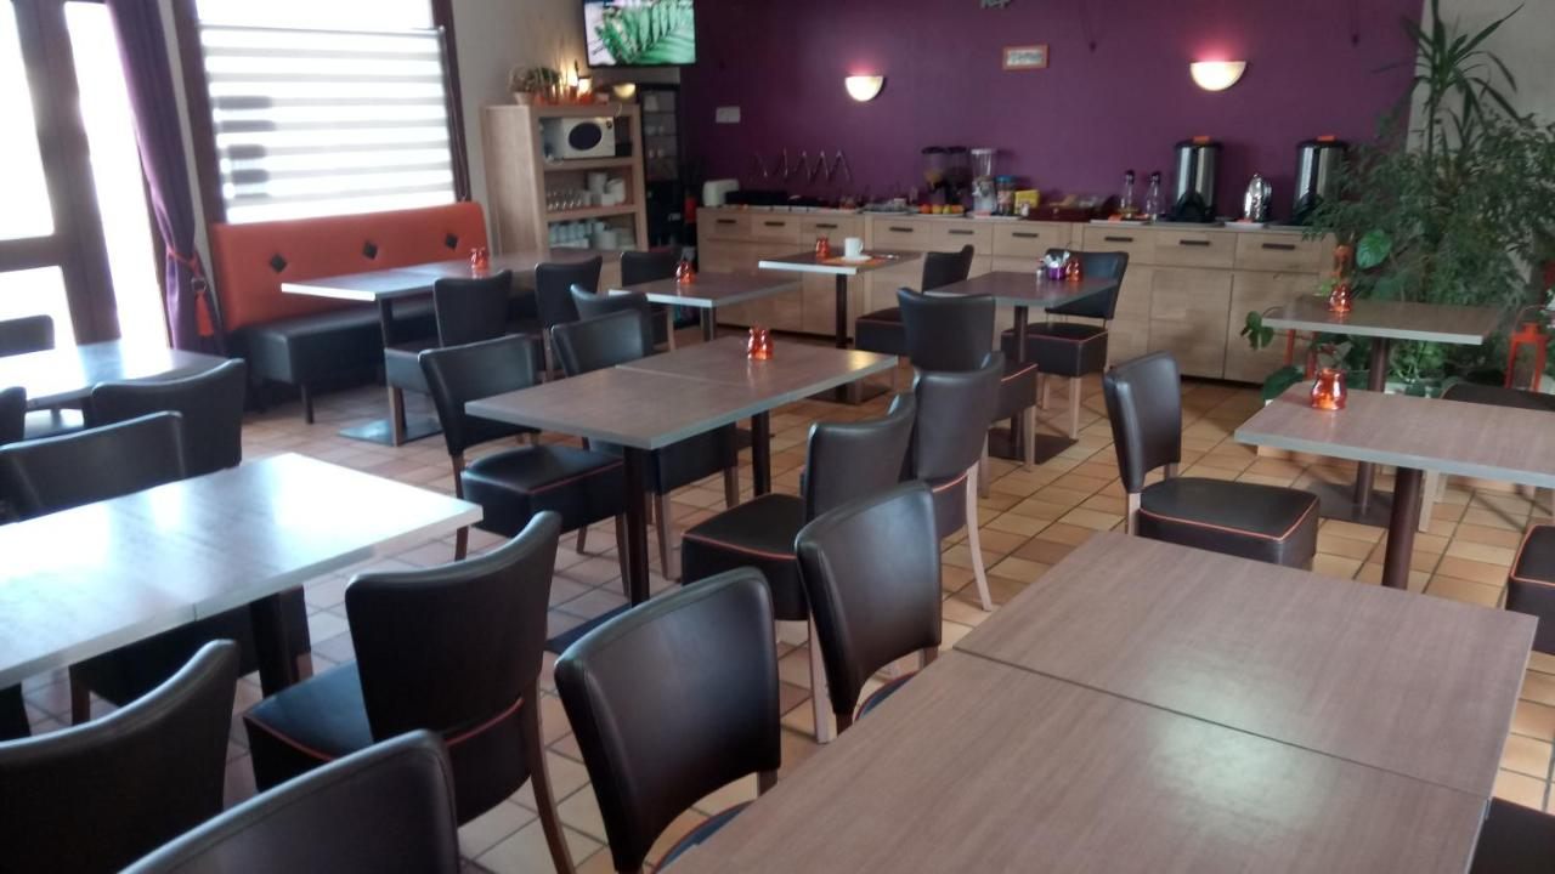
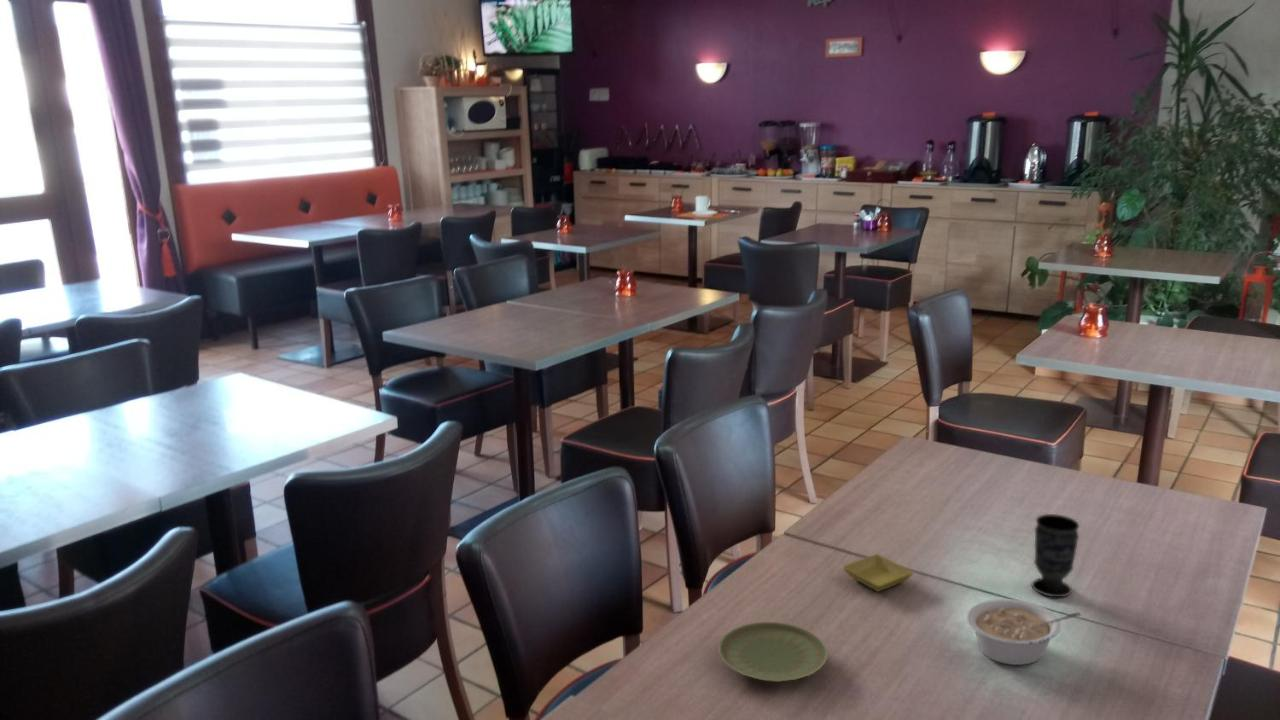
+ plate [717,621,829,683]
+ saucer [842,553,914,593]
+ cup [1030,513,1080,598]
+ legume [966,598,1081,666]
